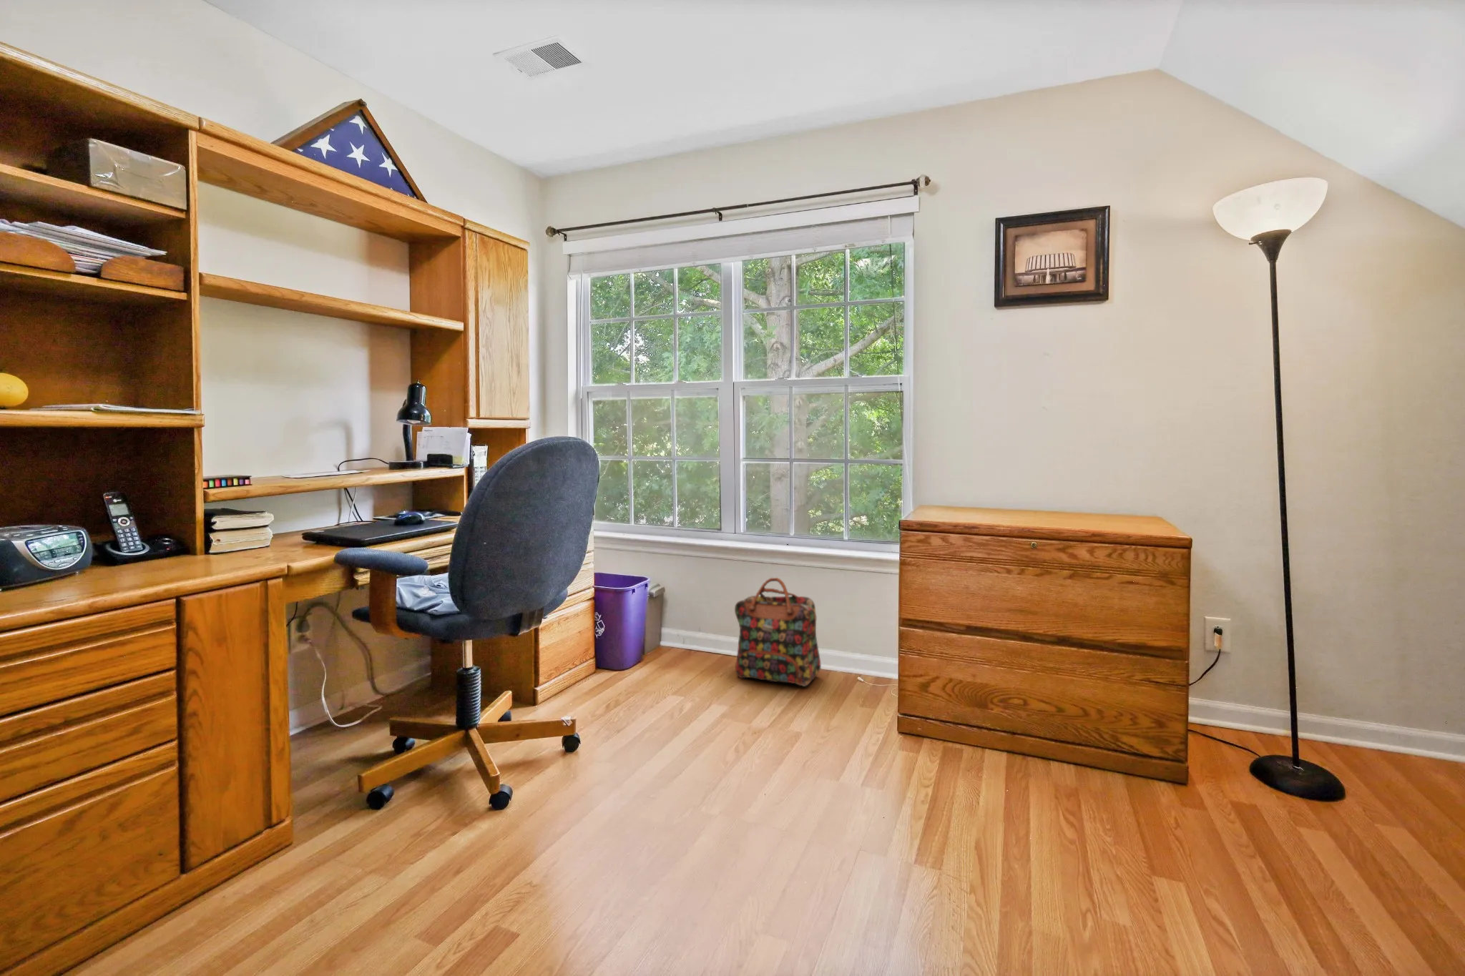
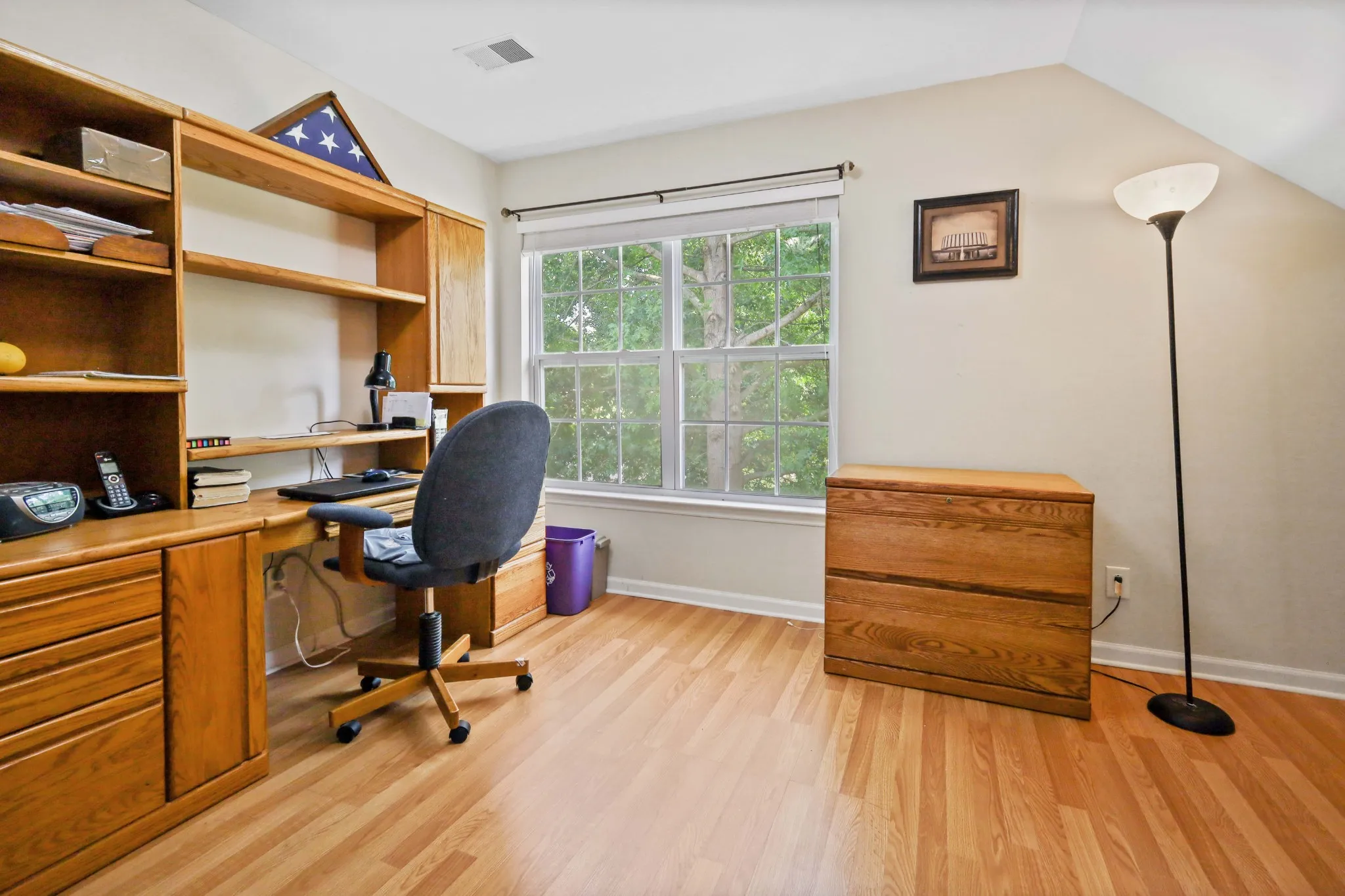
- backpack [734,577,822,687]
